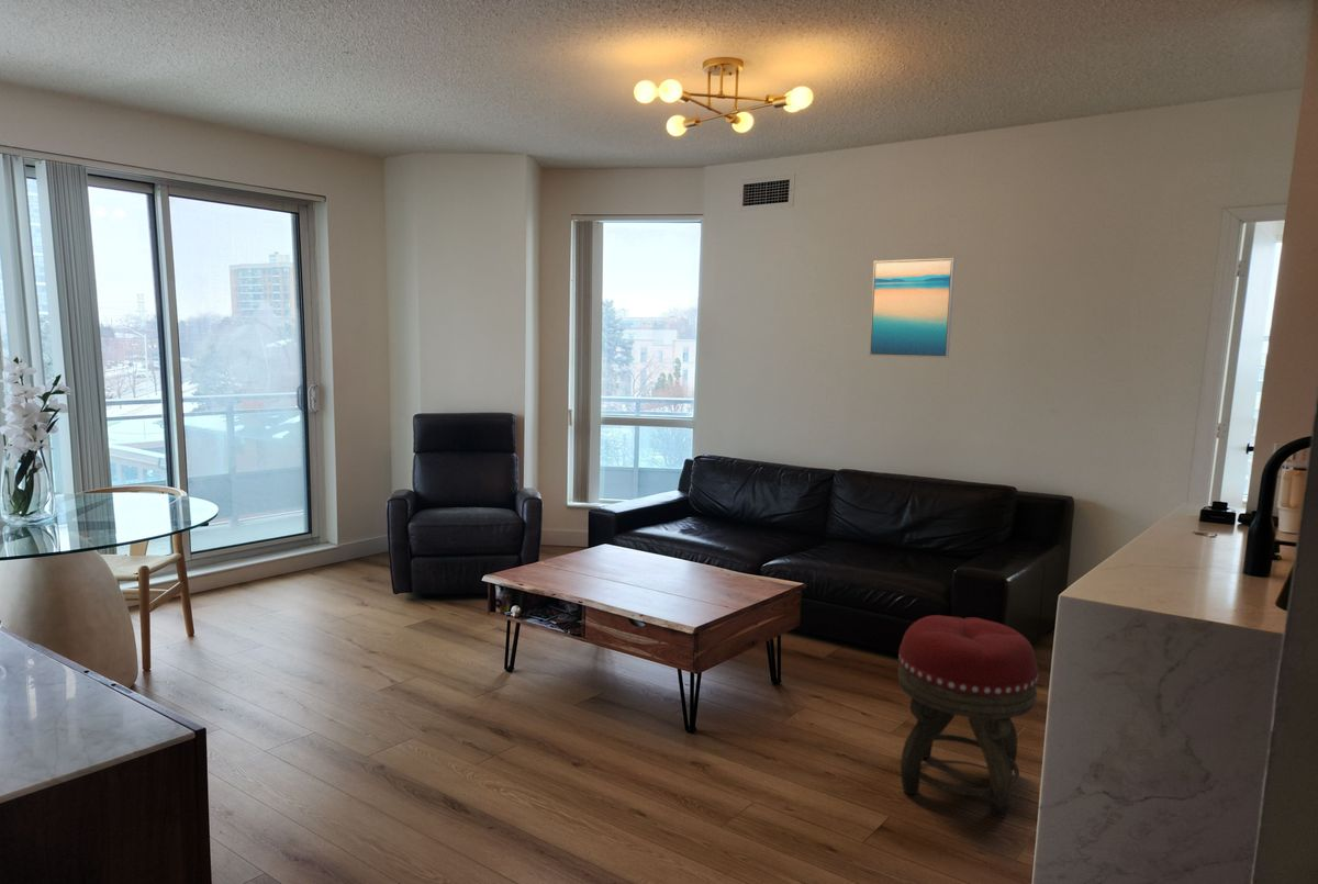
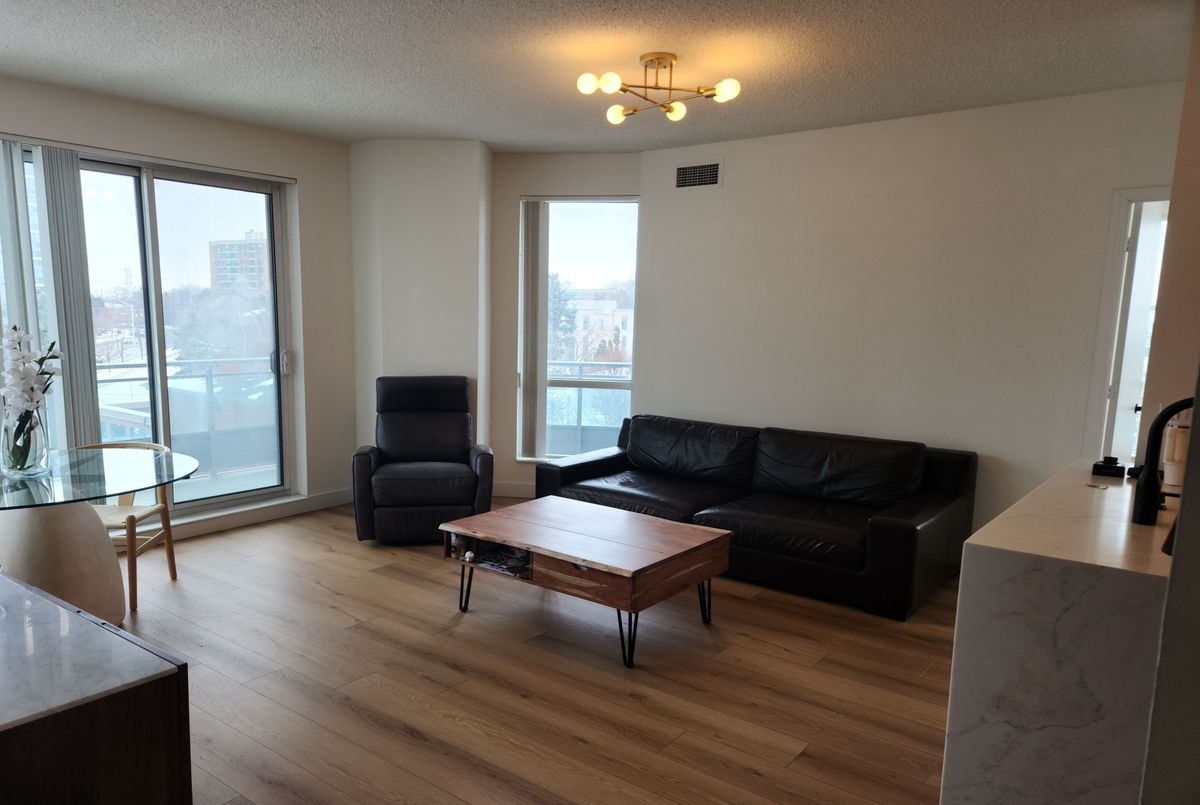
- footstool [896,614,1040,819]
- wall art [868,257,956,359]
